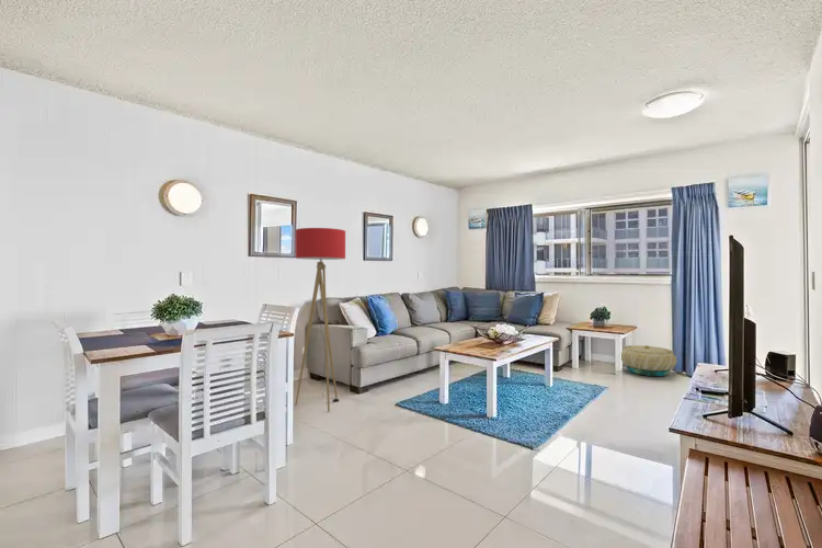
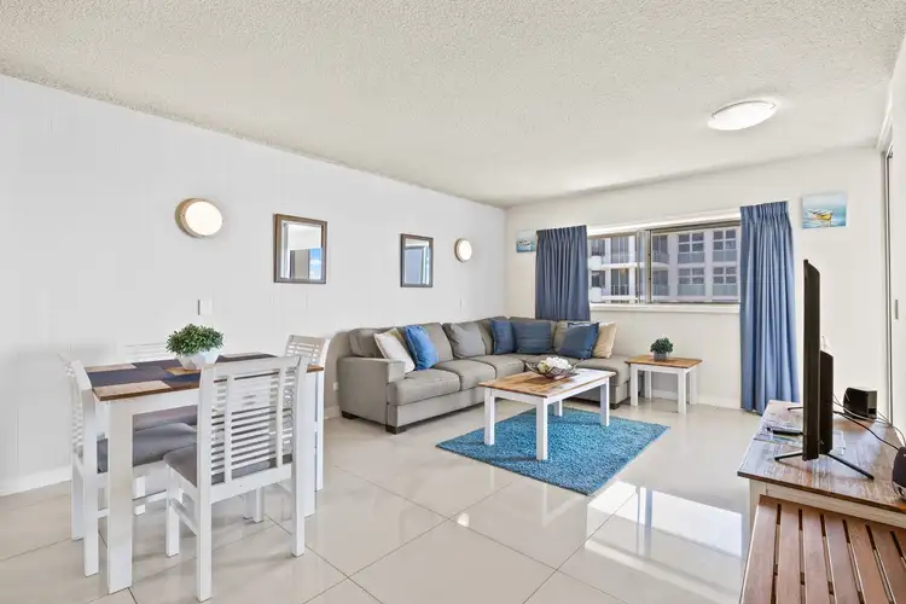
- basket [620,344,677,377]
- floor lamp [295,227,346,412]
